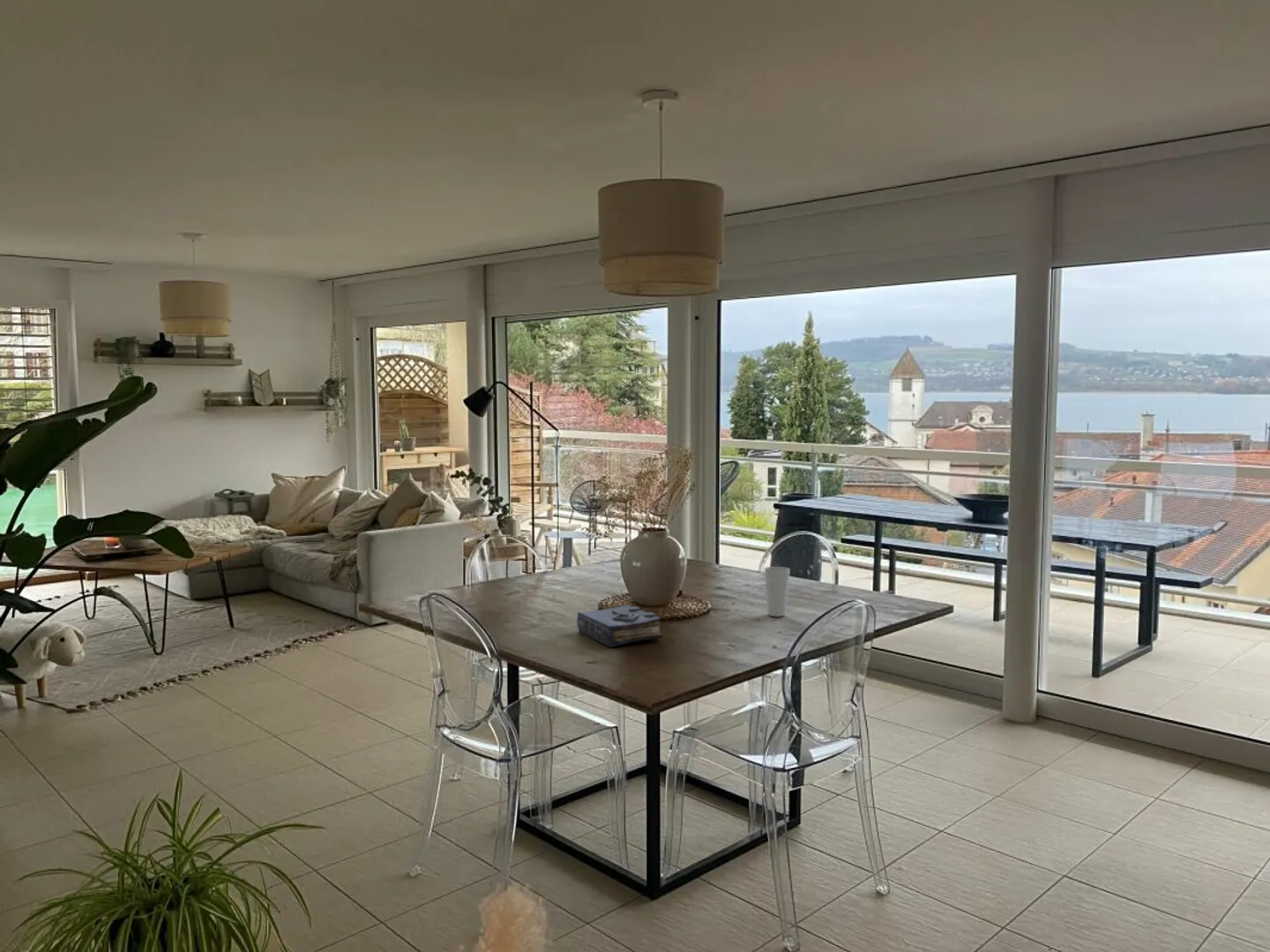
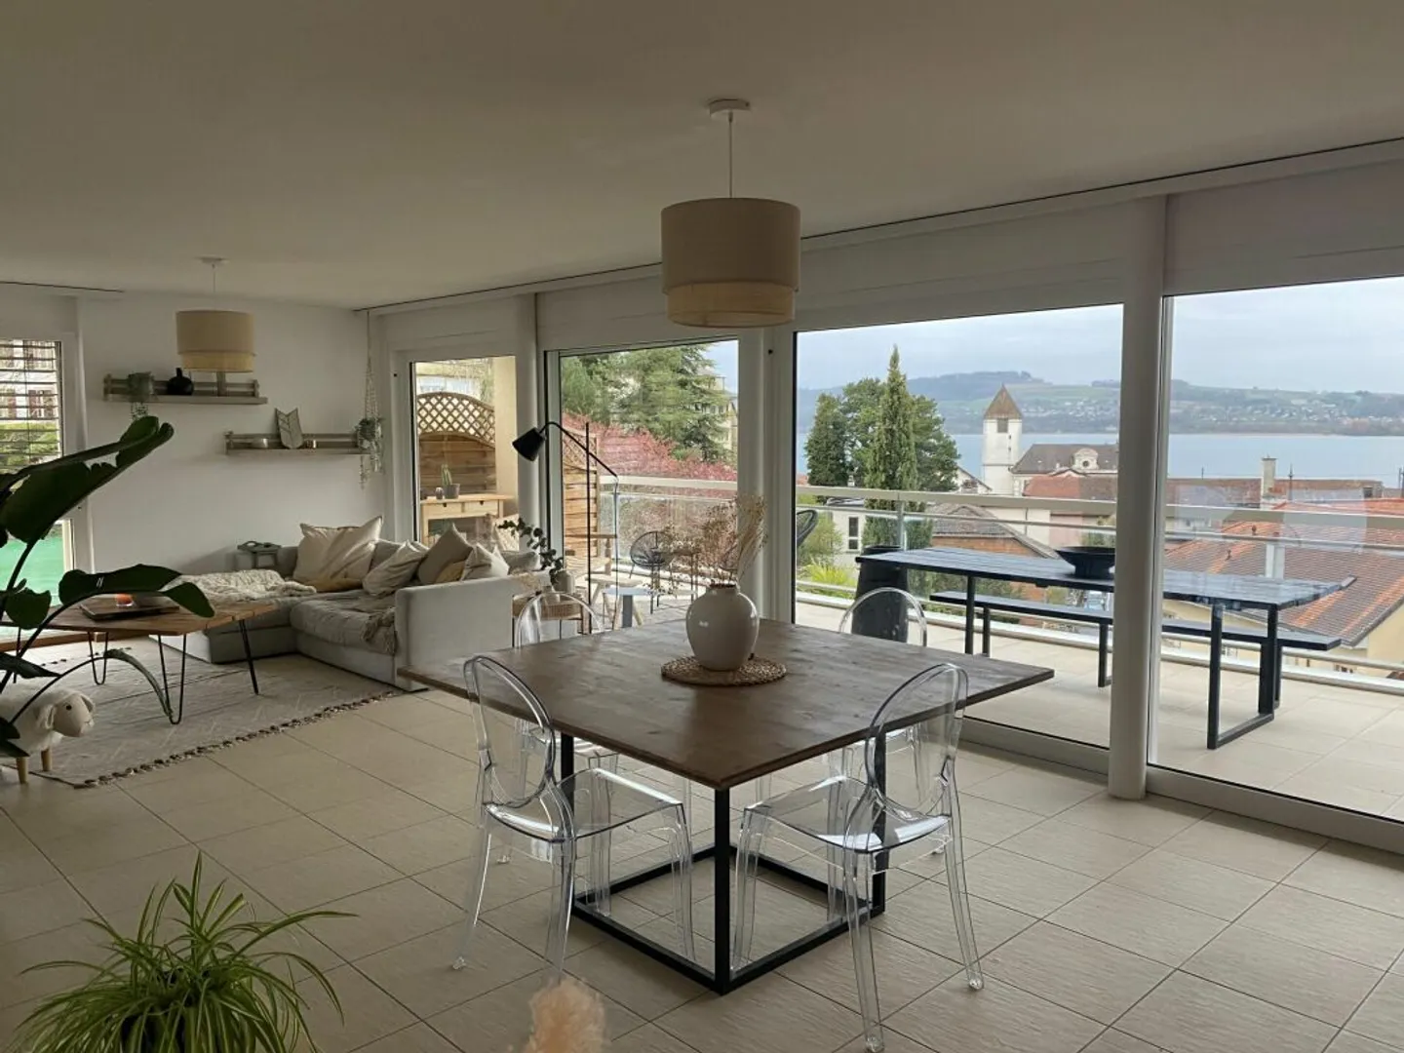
- book [576,604,663,648]
- cup [764,566,791,617]
